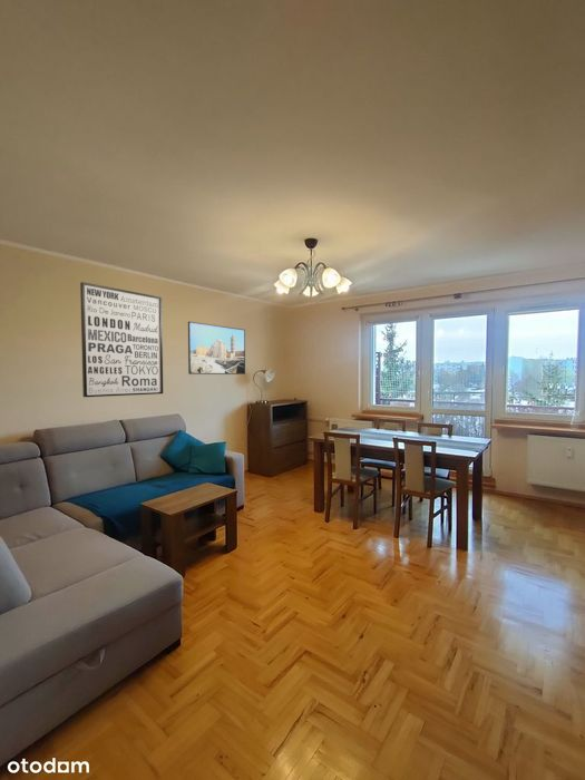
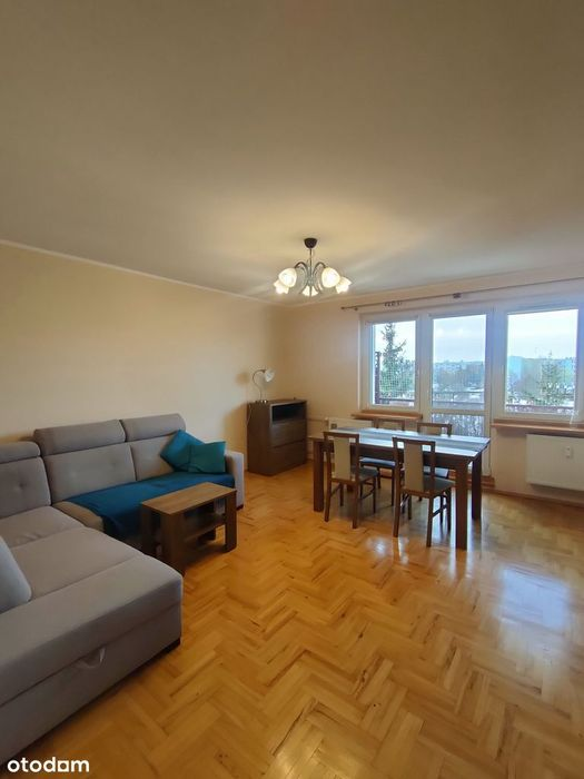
- wall art [79,281,164,398]
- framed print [187,321,246,376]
